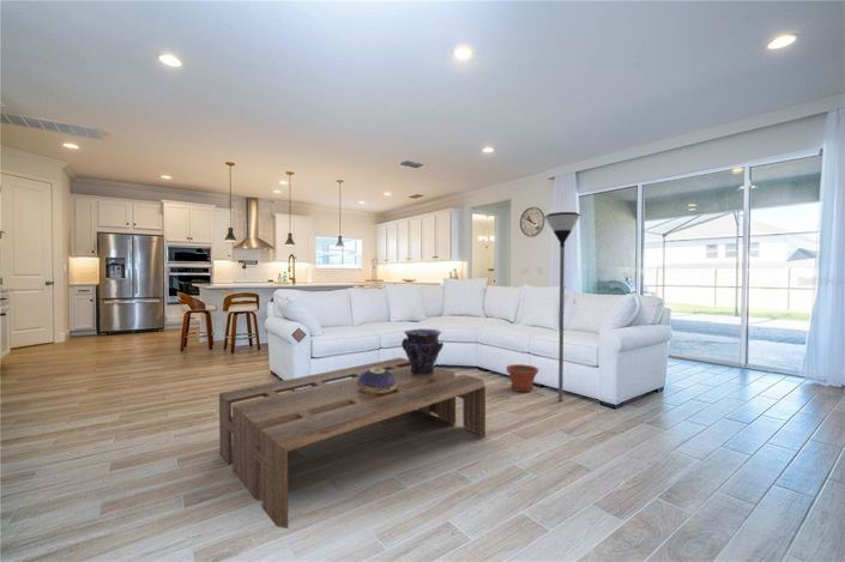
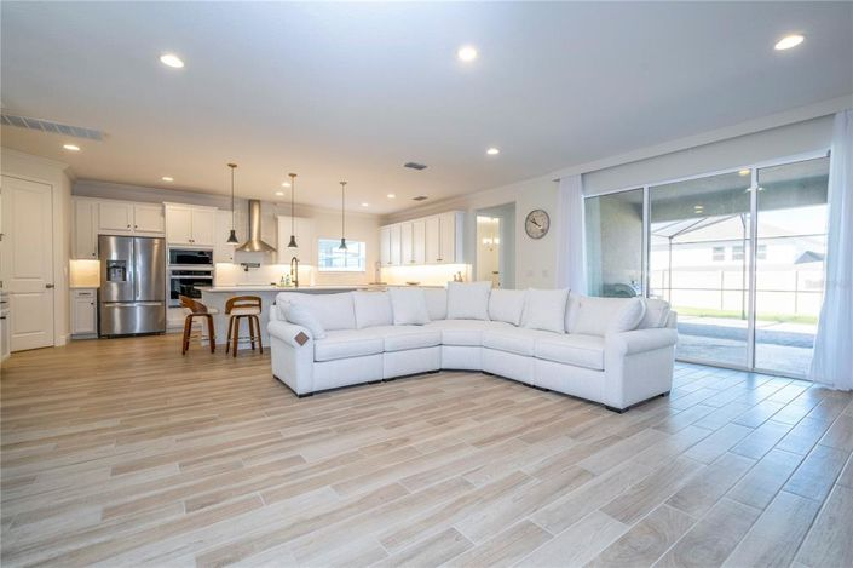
- coffee table [218,357,487,530]
- vase [400,328,445,376]
- floor lamp [543,211,583,403]
- decorative bowl [357,368,397,393]
- plant pot [505,363,541,393]
